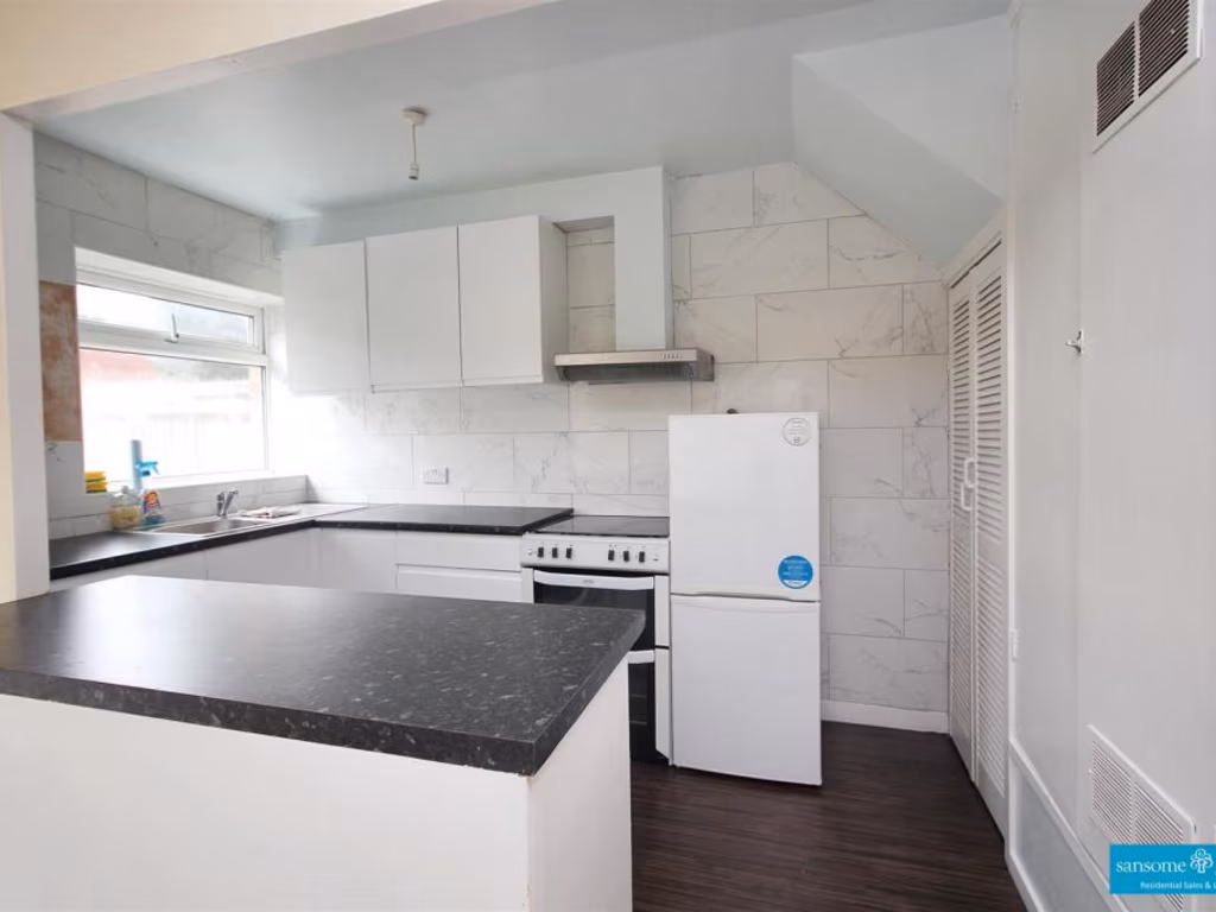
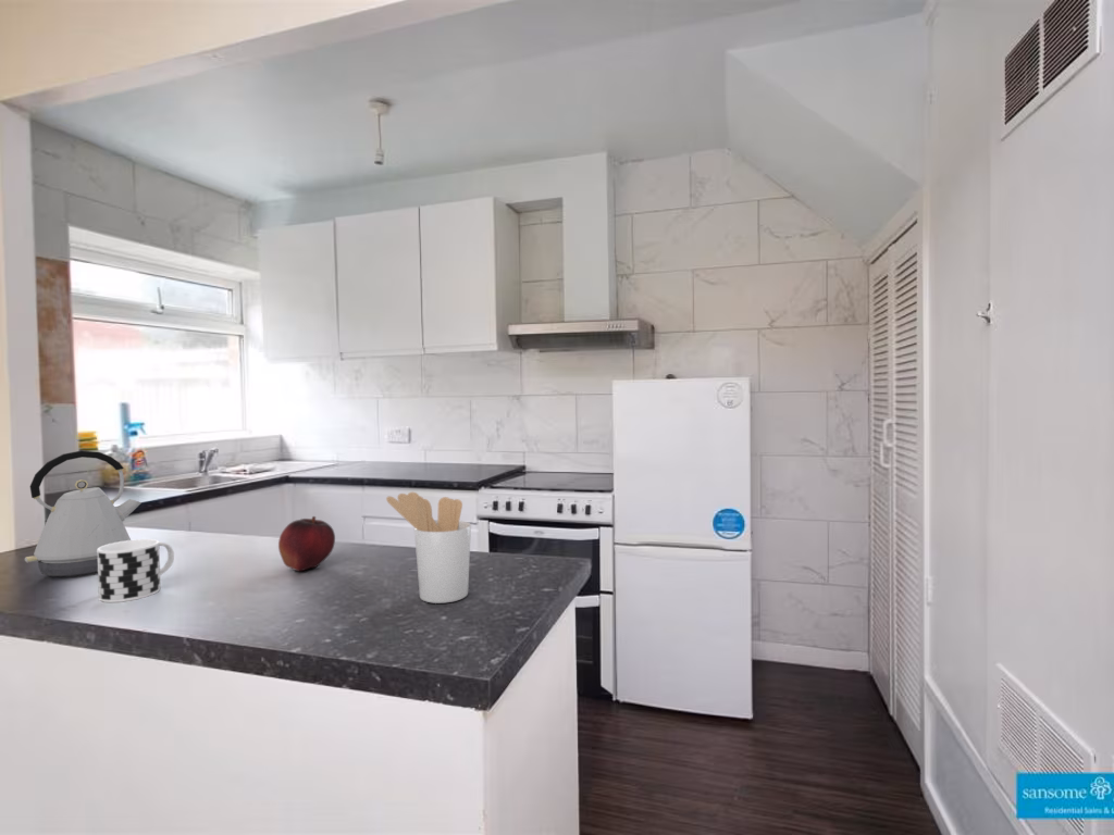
+ cup [97,538,175,603]
+ utensil holder [385,491,472,605]
+ kettle [24,449,143,577]
+ fruit [277,515,336,572]
